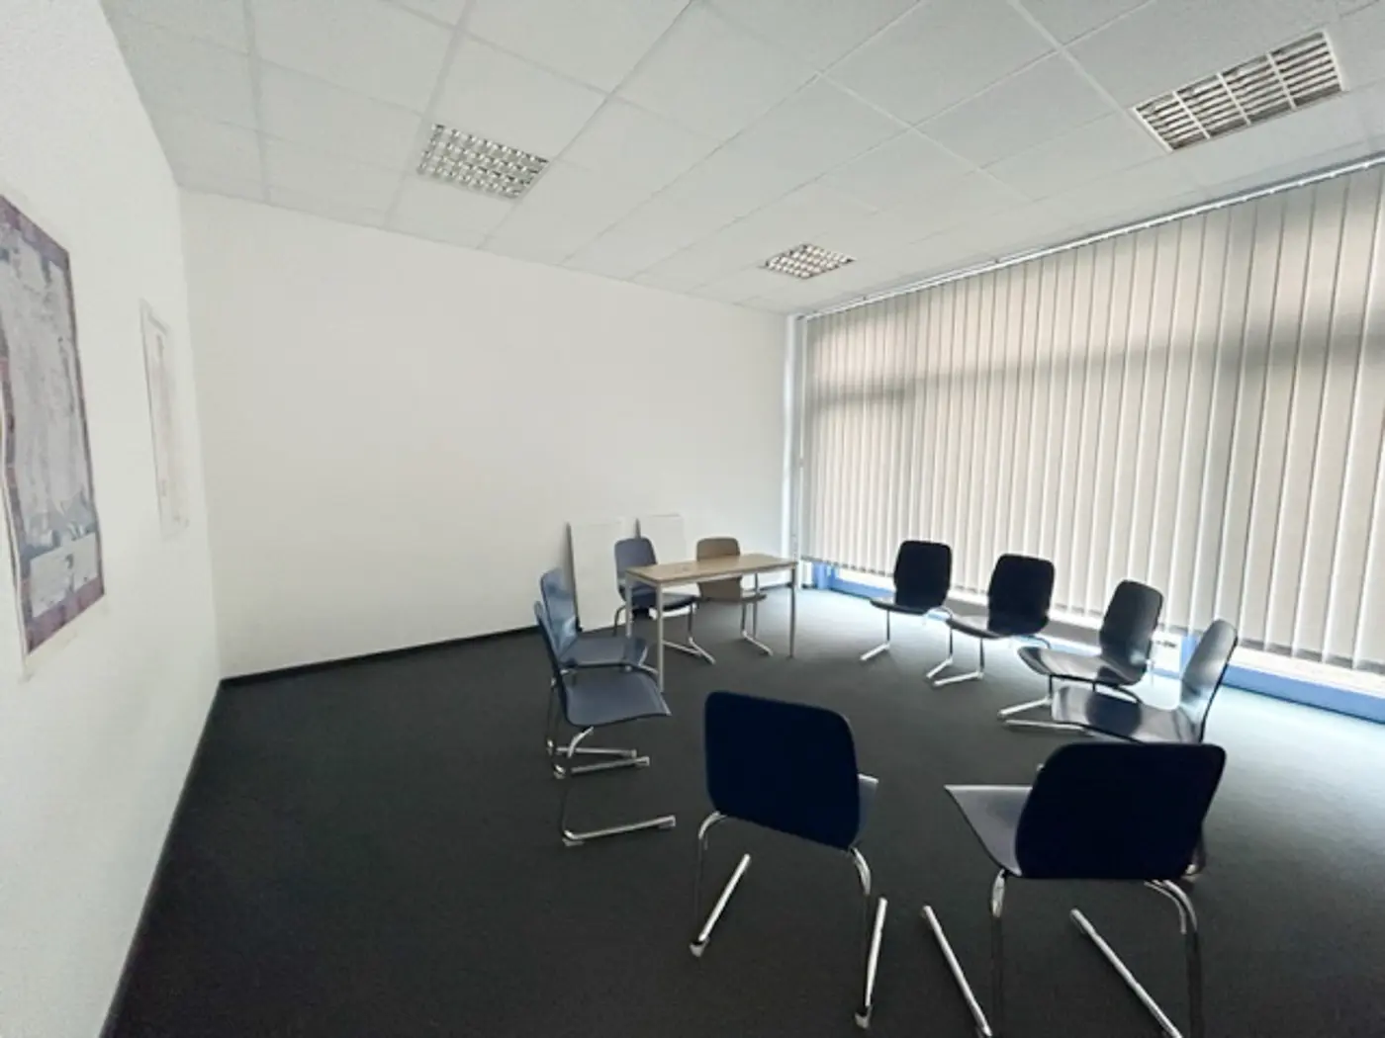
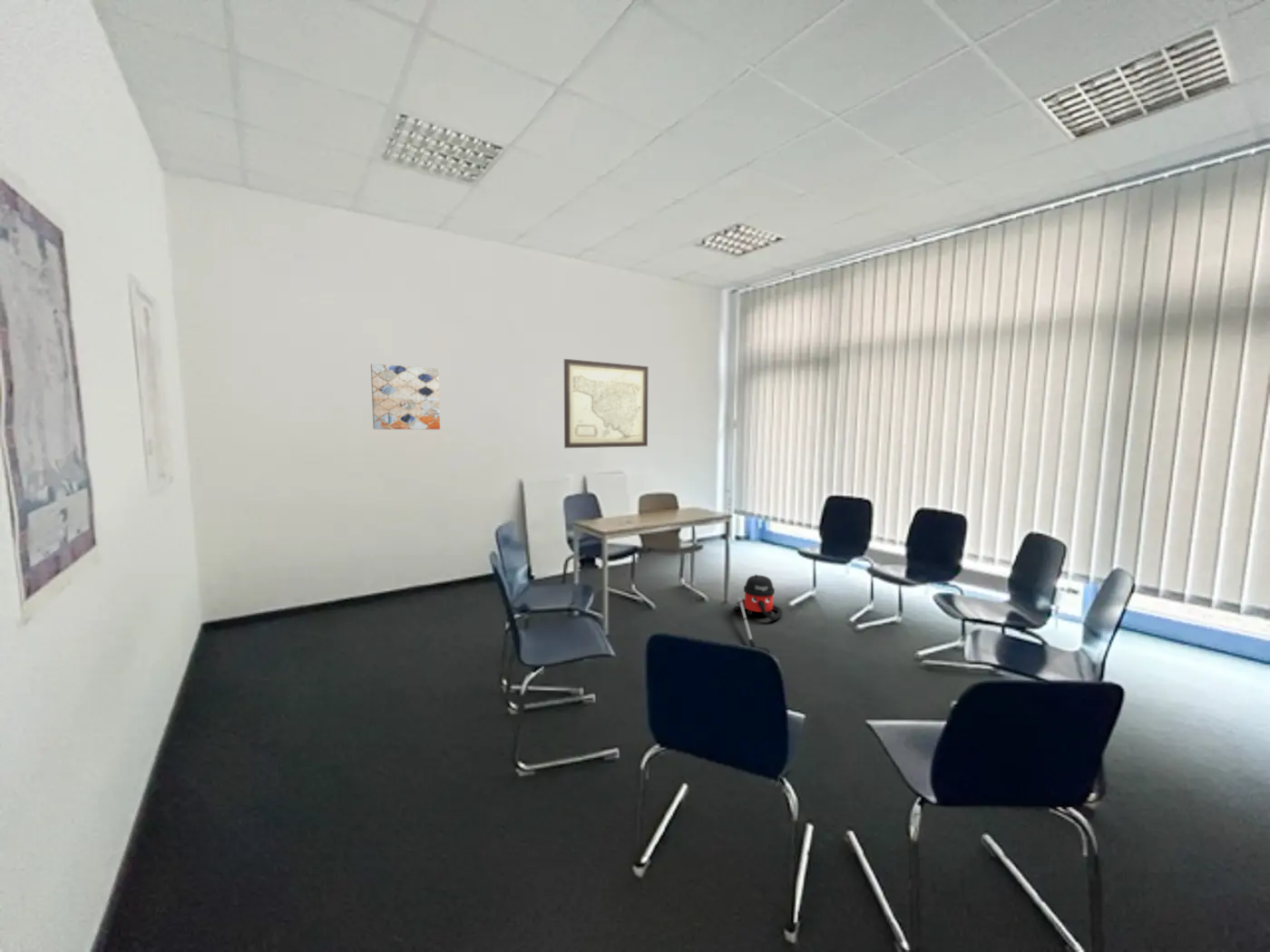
+ wall art [563,358,650,449]
+ vacuum cleaner [734,574,784,654]
+ wall art [370,363,441,431]
